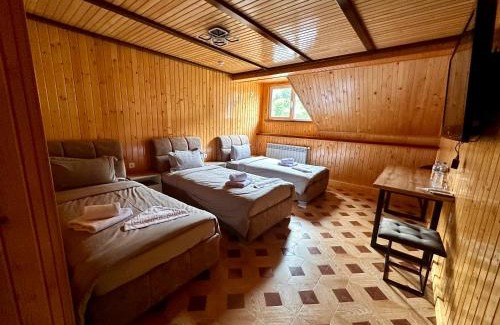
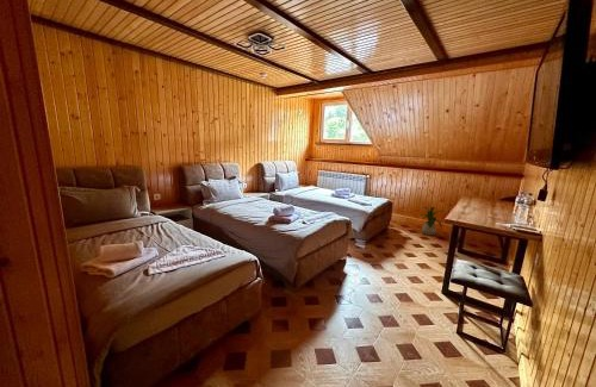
+ house plant [417,206,448,236]
